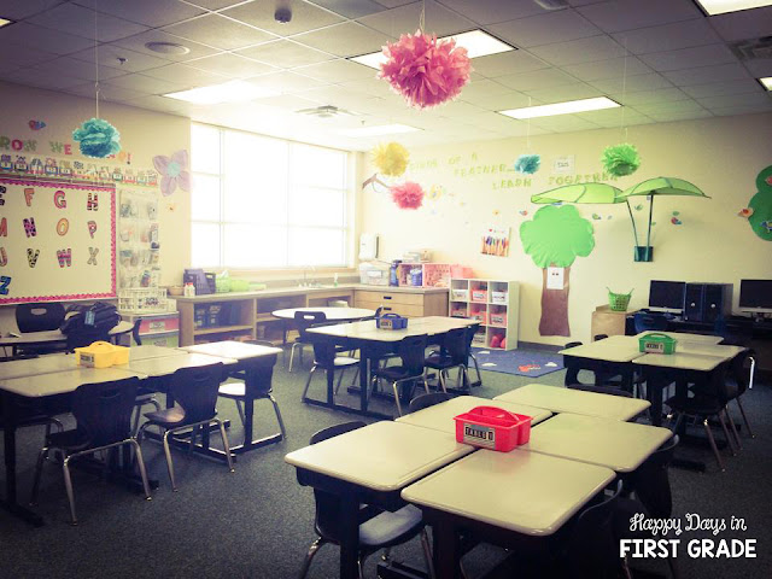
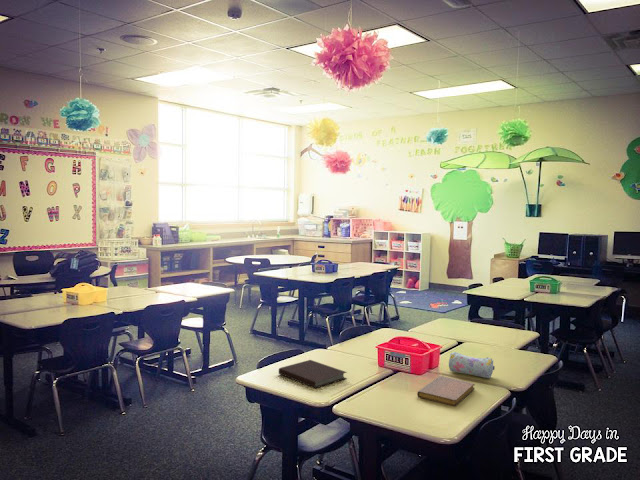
+ pencil case [448,351,495,379]
+ notebook [278,359,348,389]
+ notebook [416,375,476,407]
